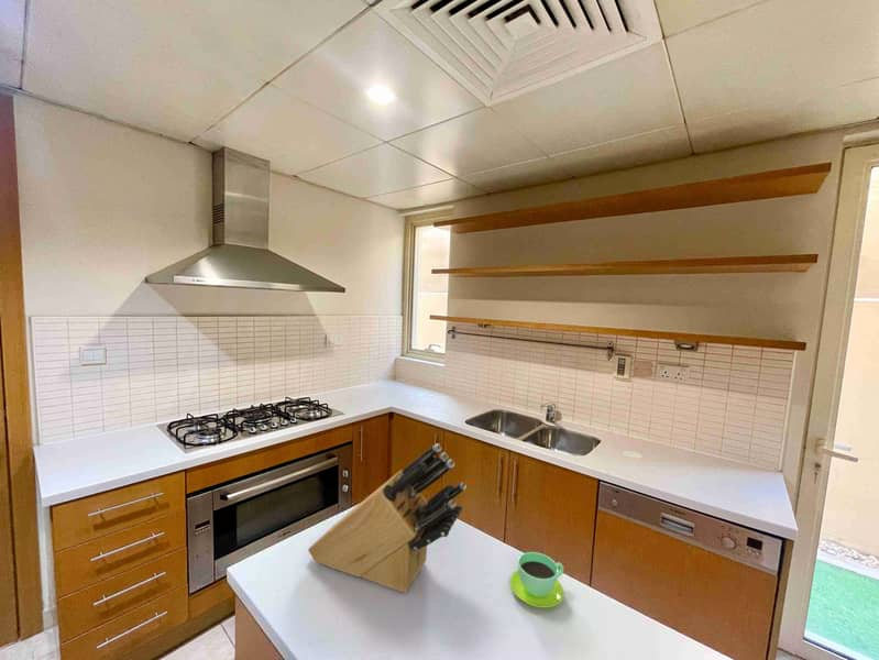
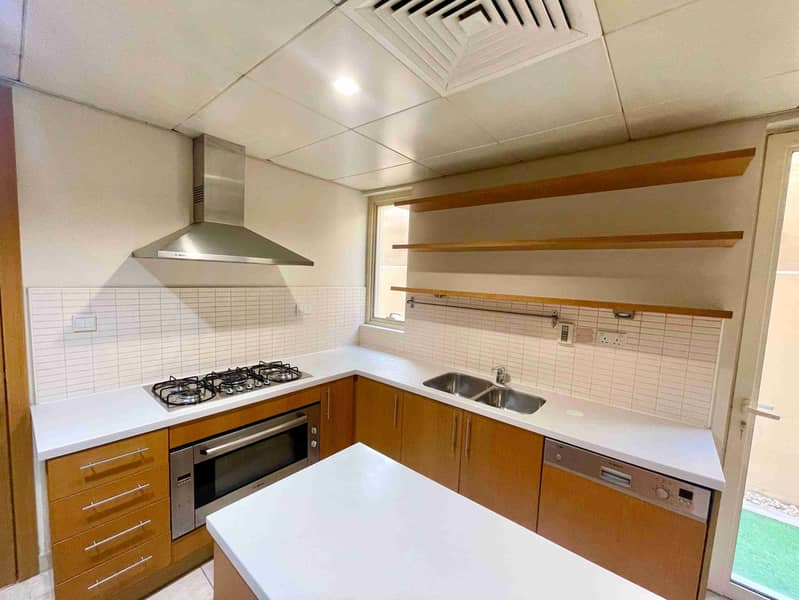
- knife block [307,442,468,594]
- cup [509,551,565,609]
